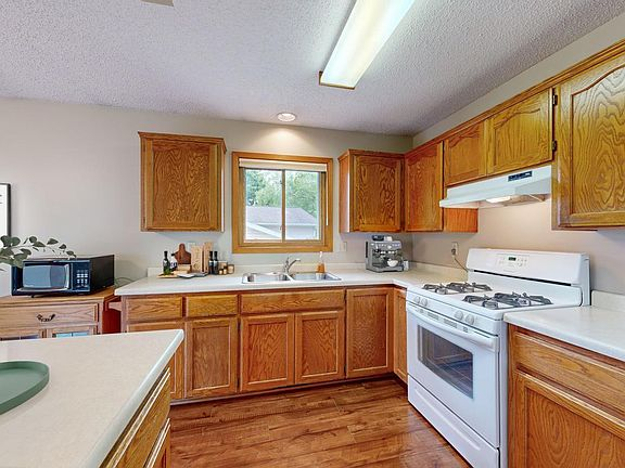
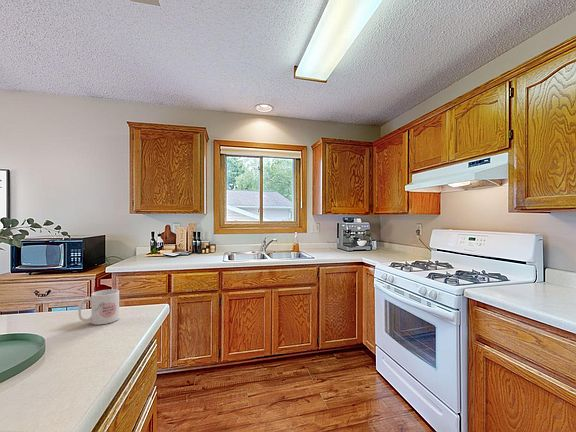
+ mug [77,288,120,326]
